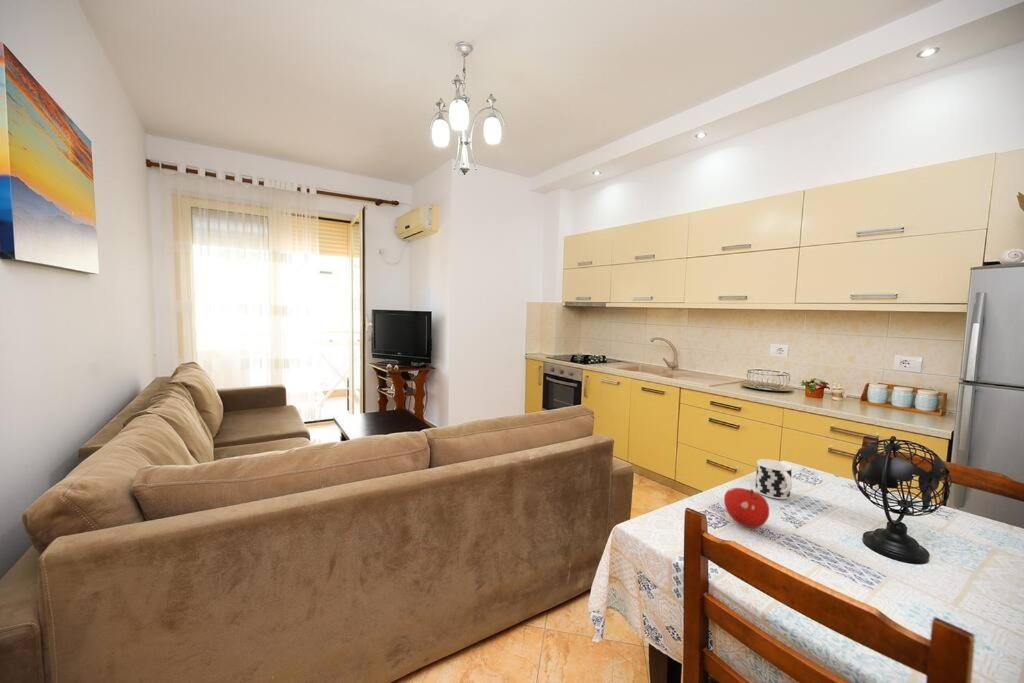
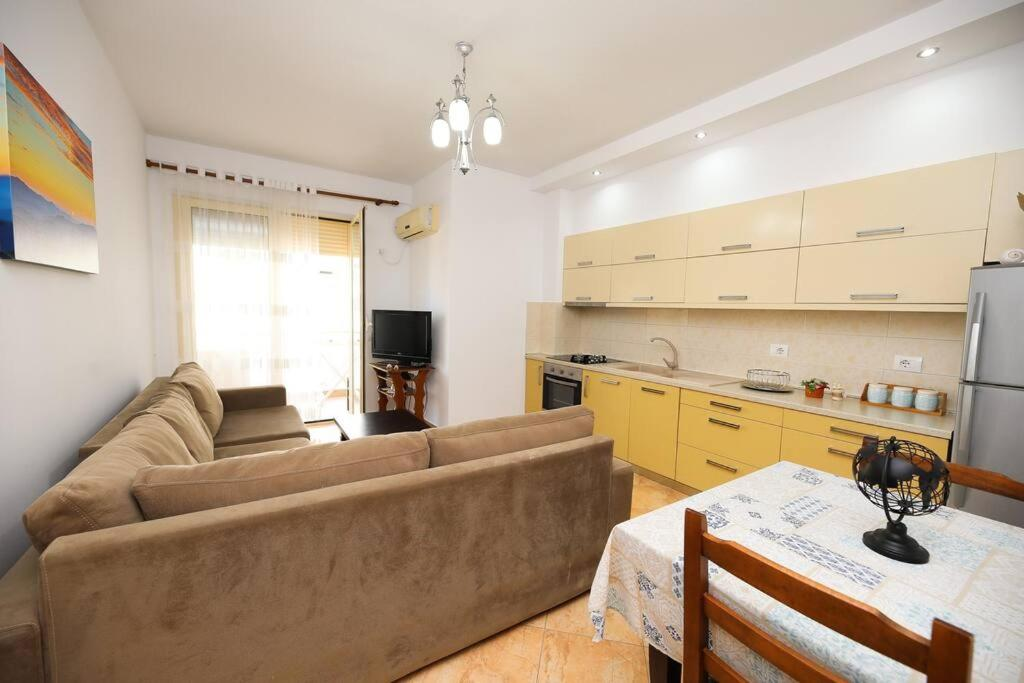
- fruit [723,487,770,529]
- cup [755,458,793,500]
